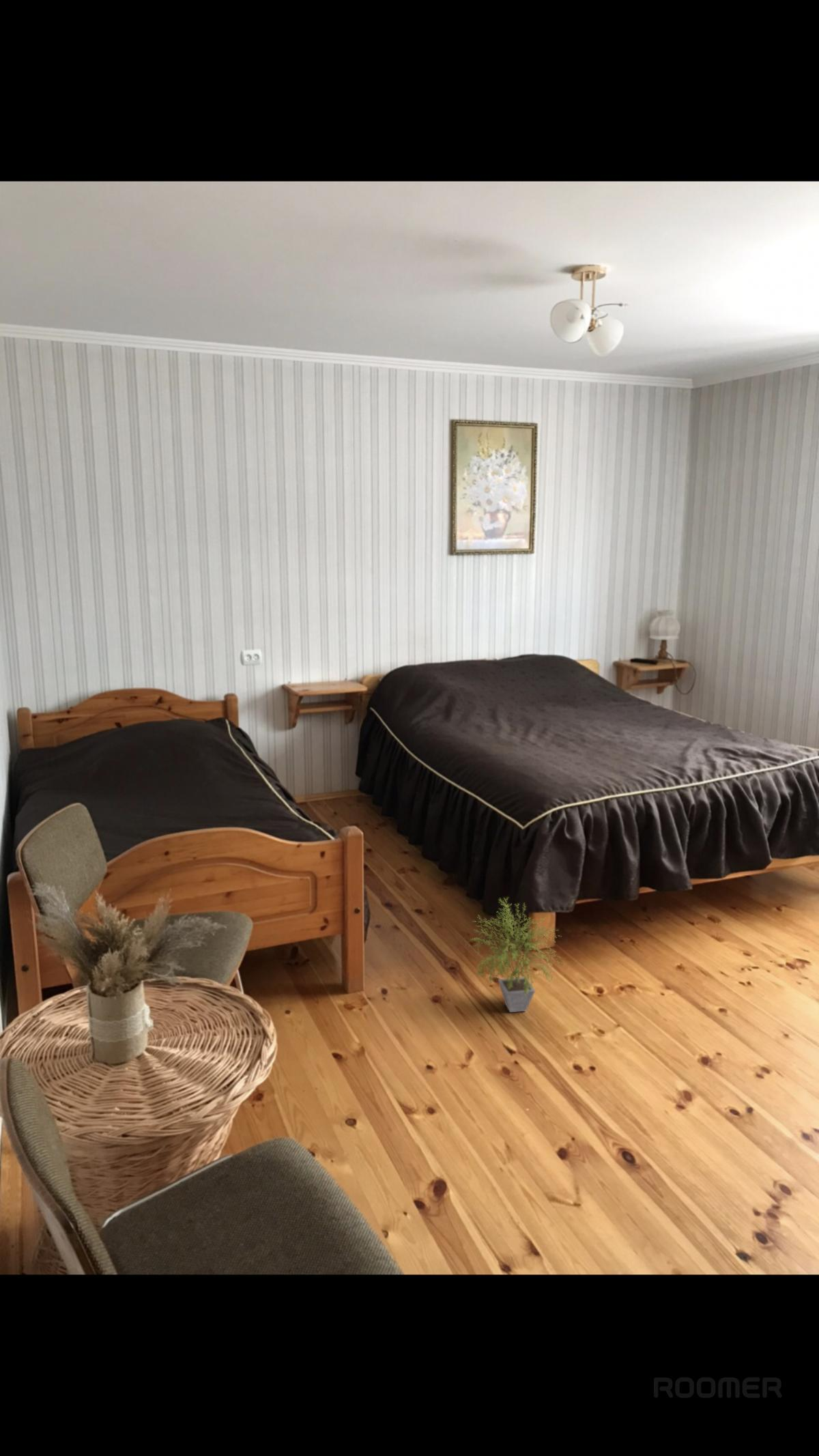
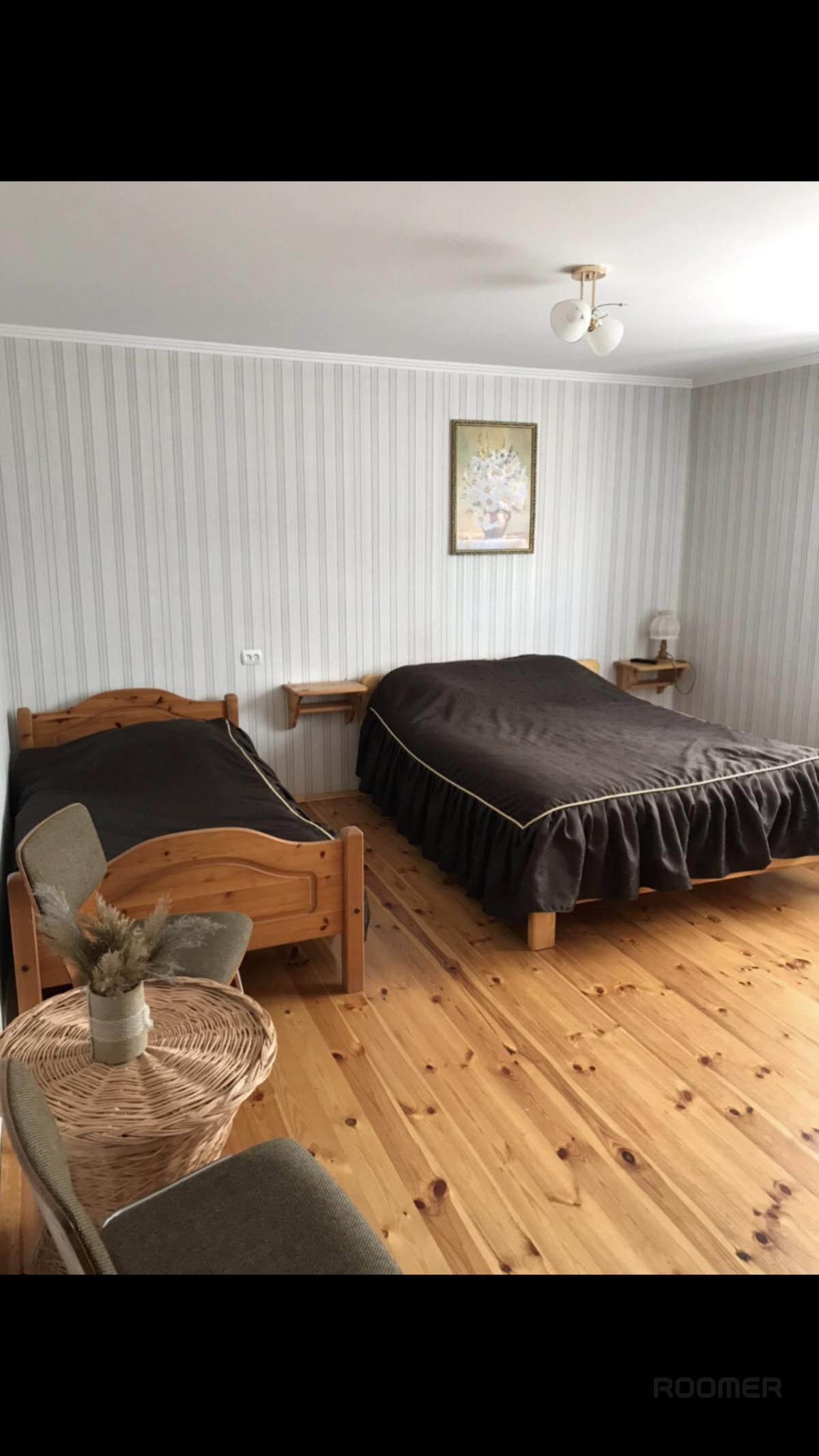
- potted plant [464,896,564,1013]
